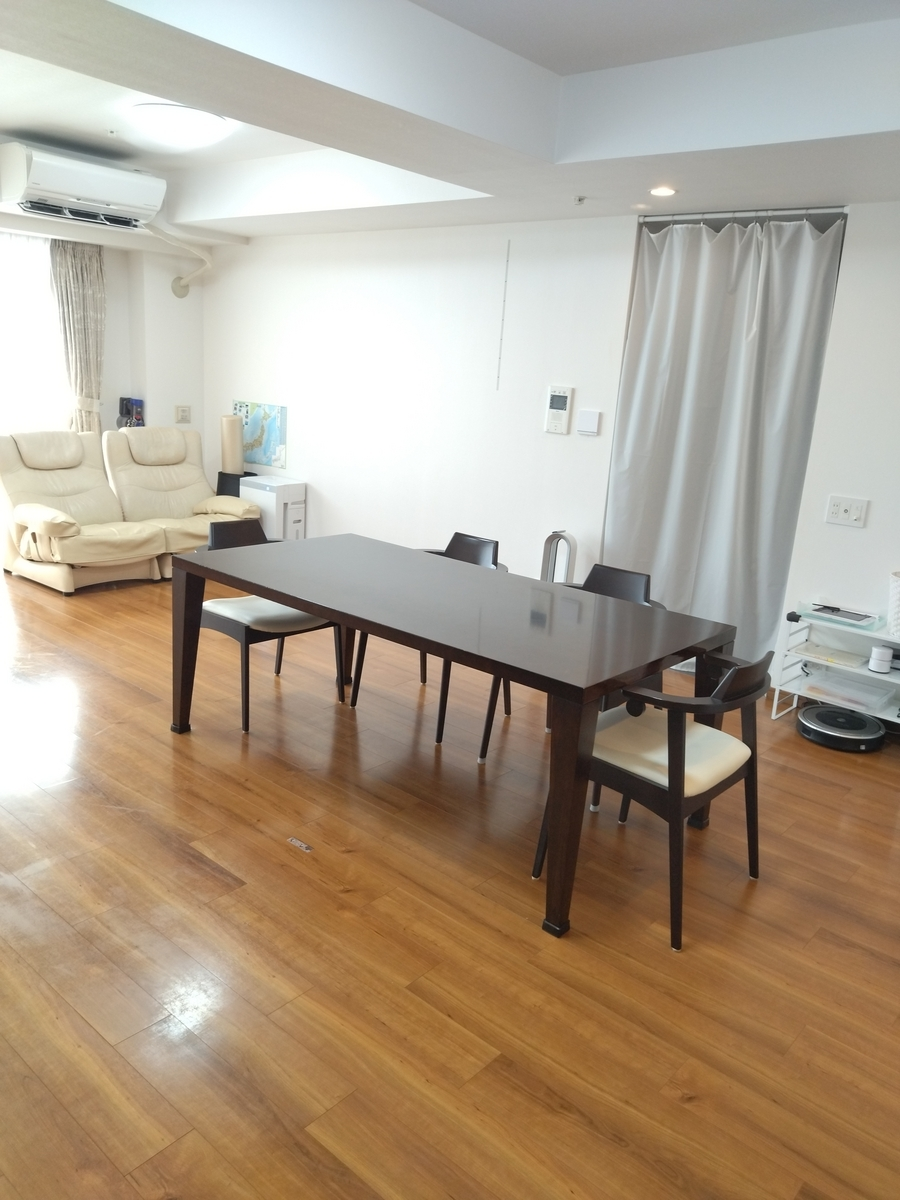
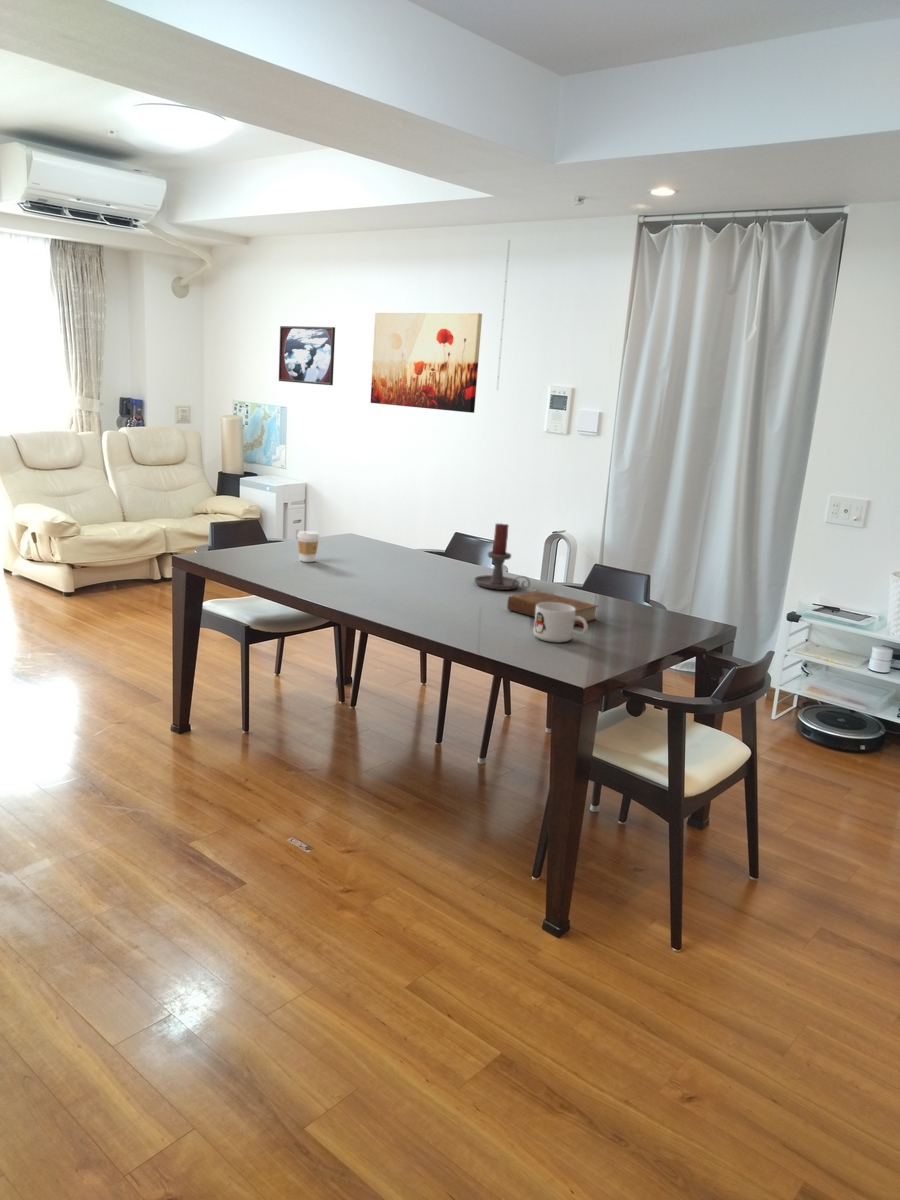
+ coffee cup [296,530,320,563]
+ book [506,590,599,628]
+ wall art [370,312,483,414]
+ mug [532,602,589,643]
+ candle holder [473,522,531,591]
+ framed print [278,325,336,386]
